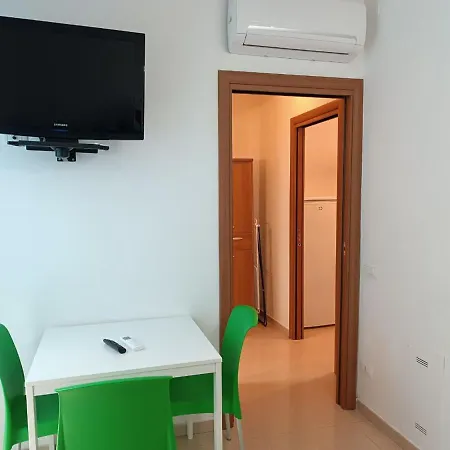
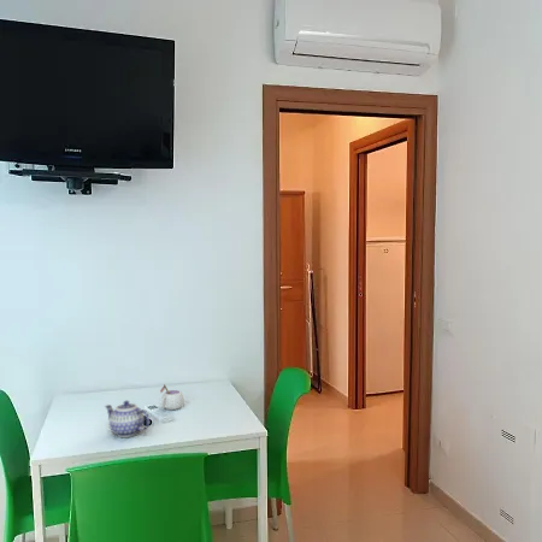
+ mug [159,383,184,411]
+ teapot [104,400,151,438]
